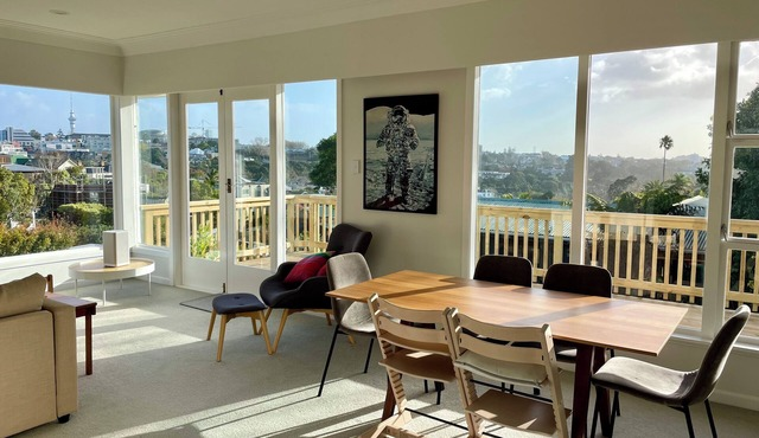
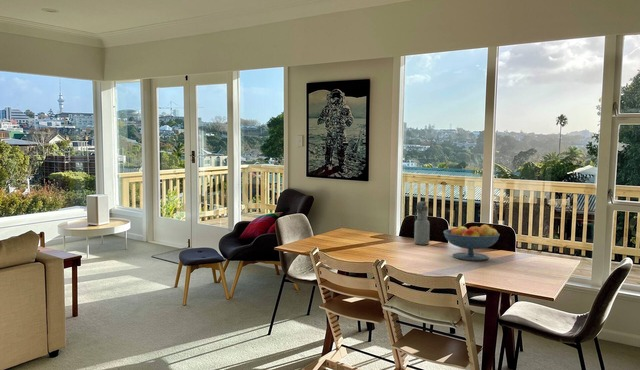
+ fruit bowl [442,224,501,262]
+ water bottle [413,200,431,246]
